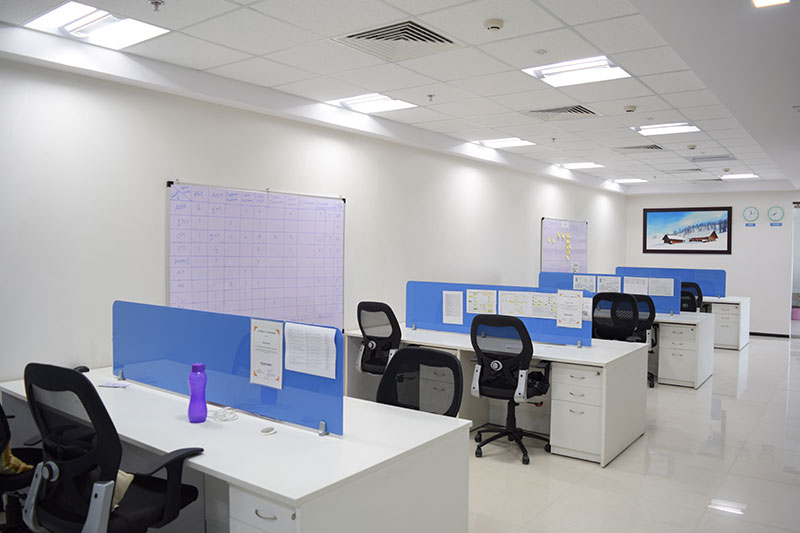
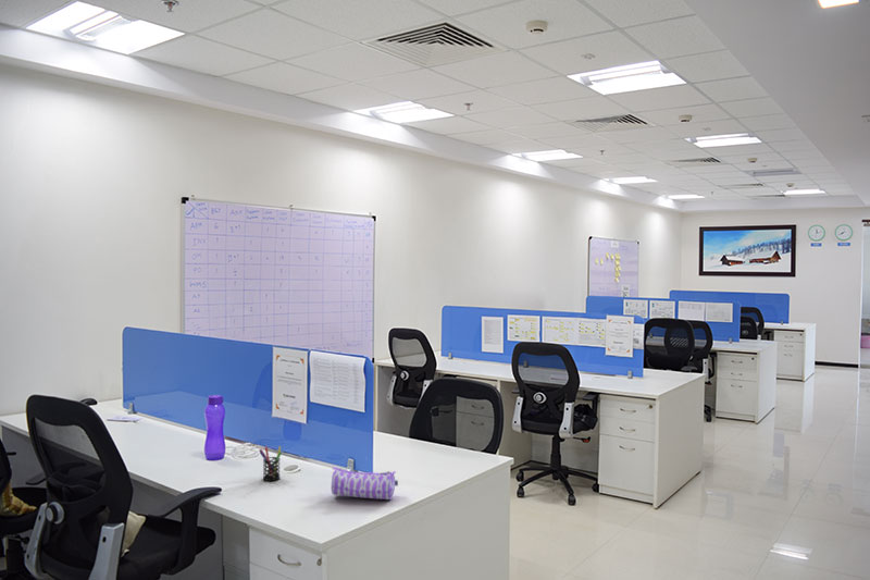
+ pencil case [331,466,399,501]
+ pen holder [258,445,283,482]
